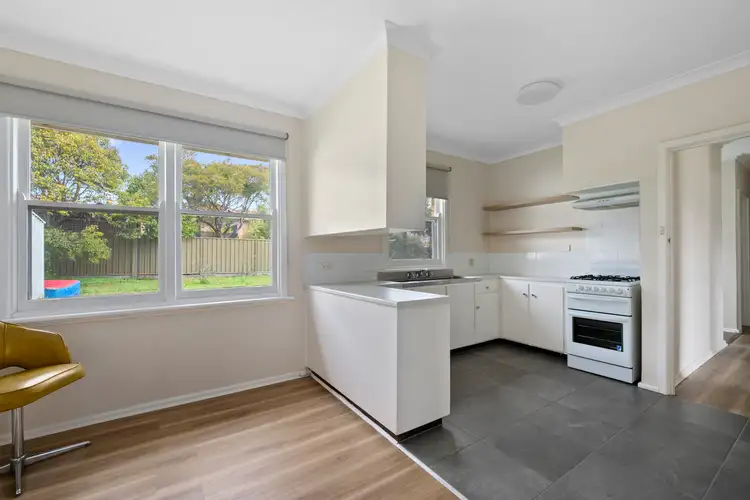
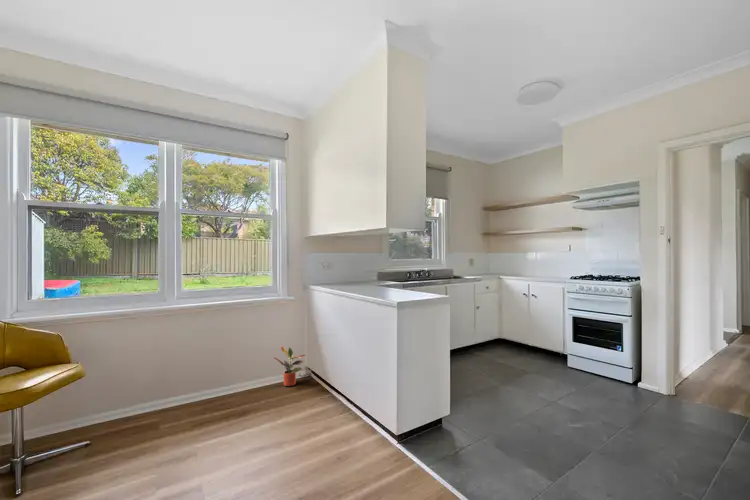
+ potted plant [272,345,306,387]
